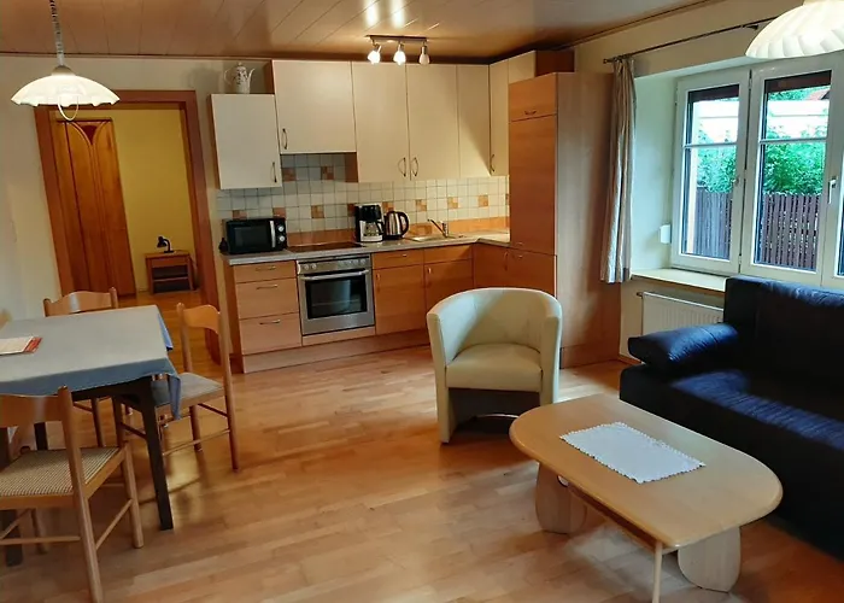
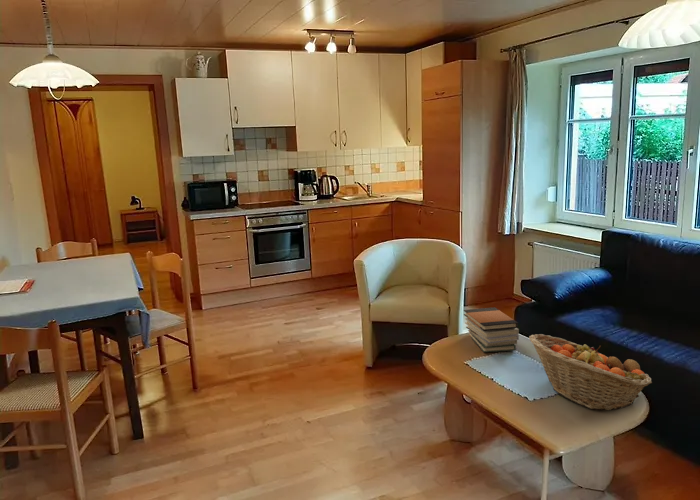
+ book stack [463,306,520,353]
+ fruit basket [528,333,653,411]
